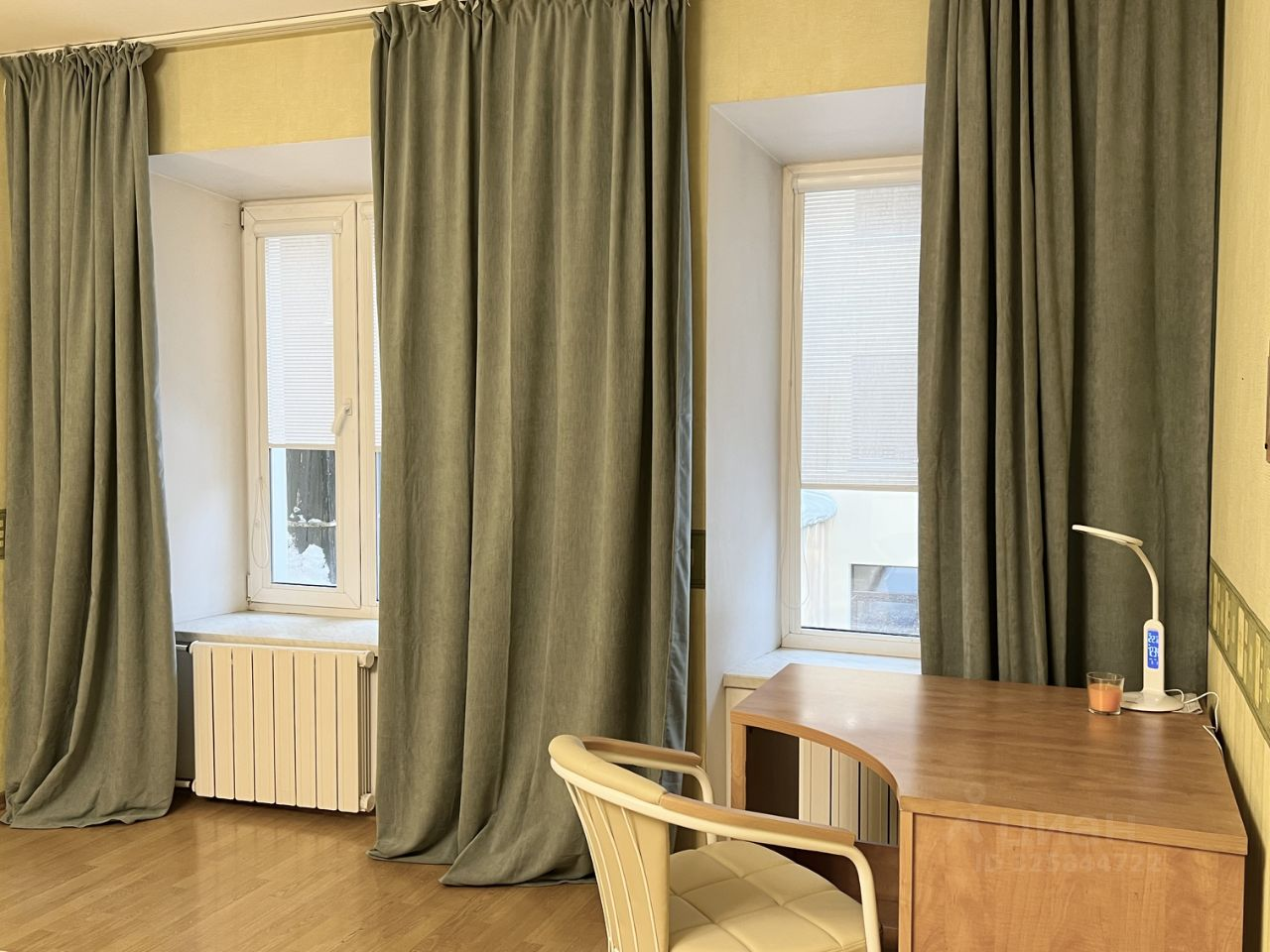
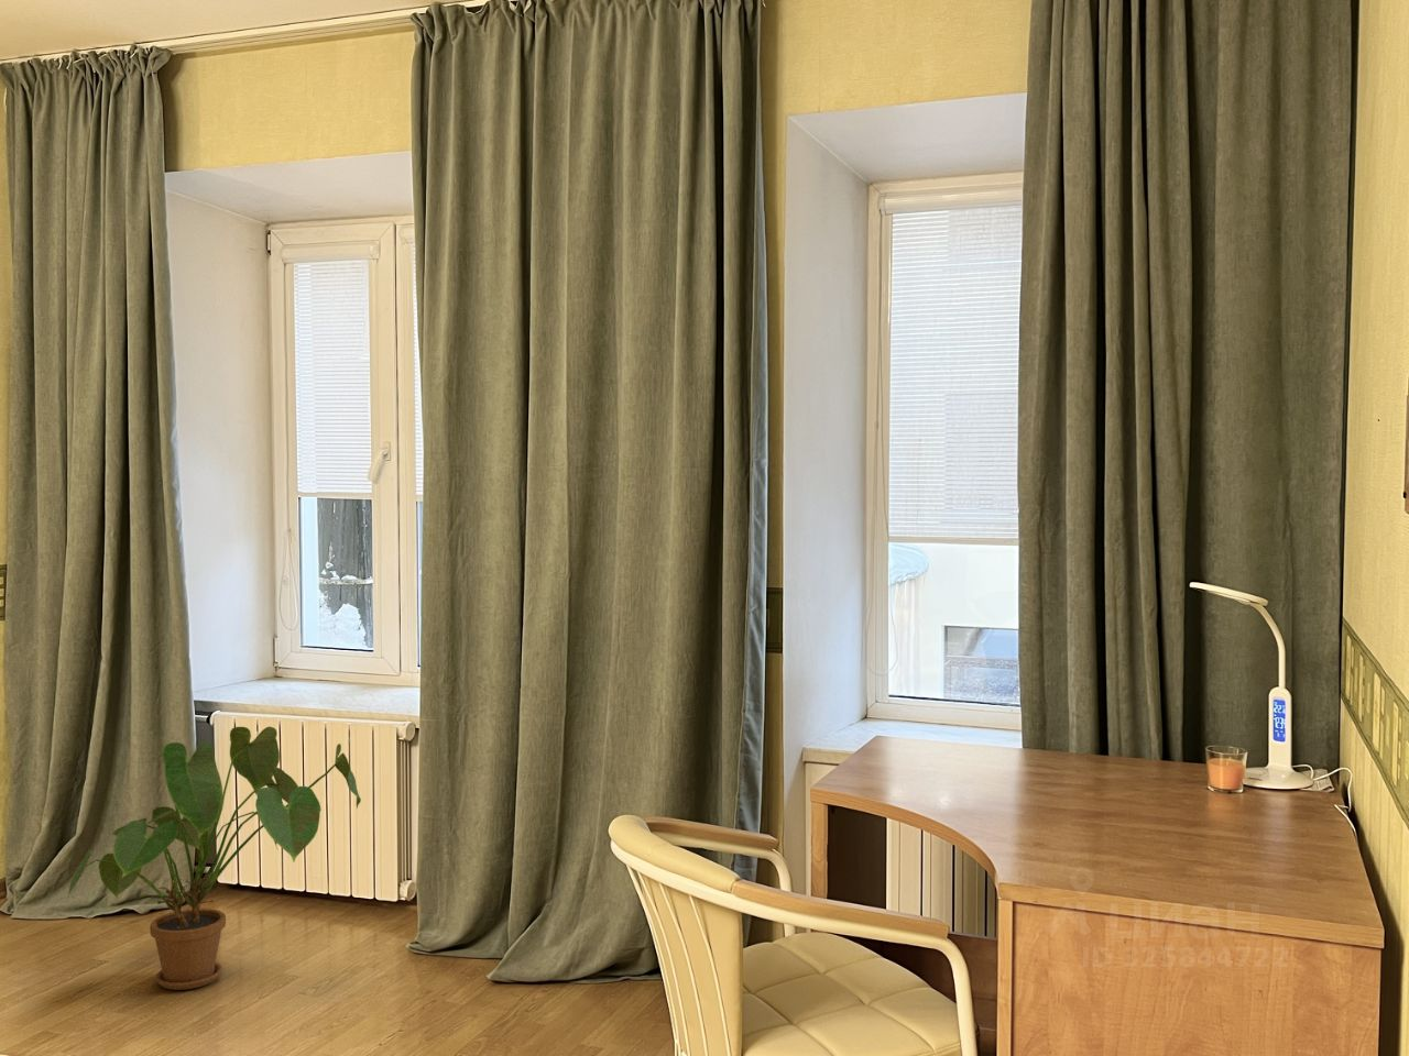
+ house plant [65,725,362,991]
